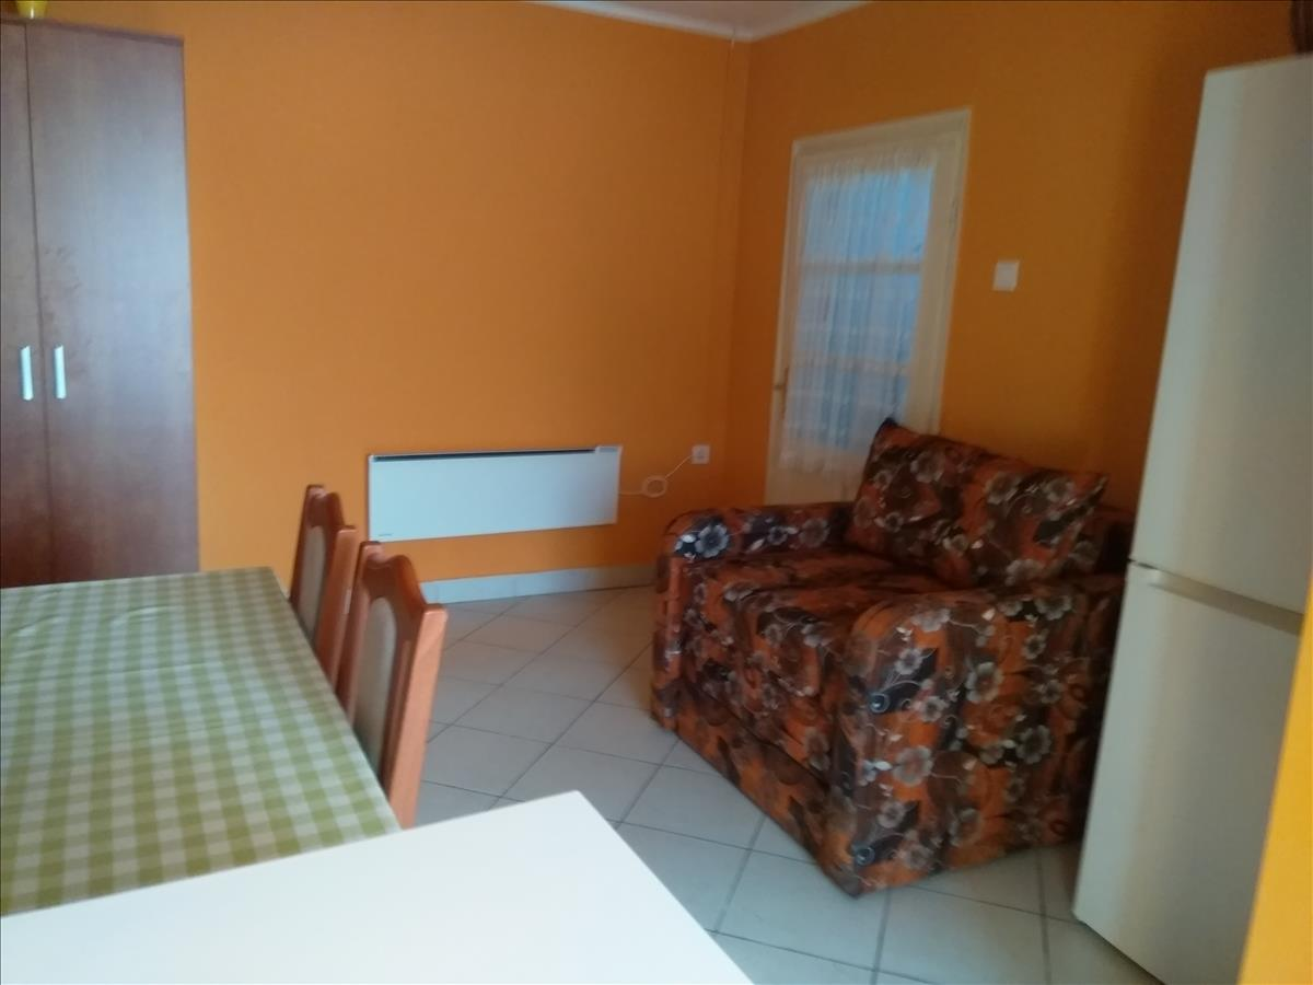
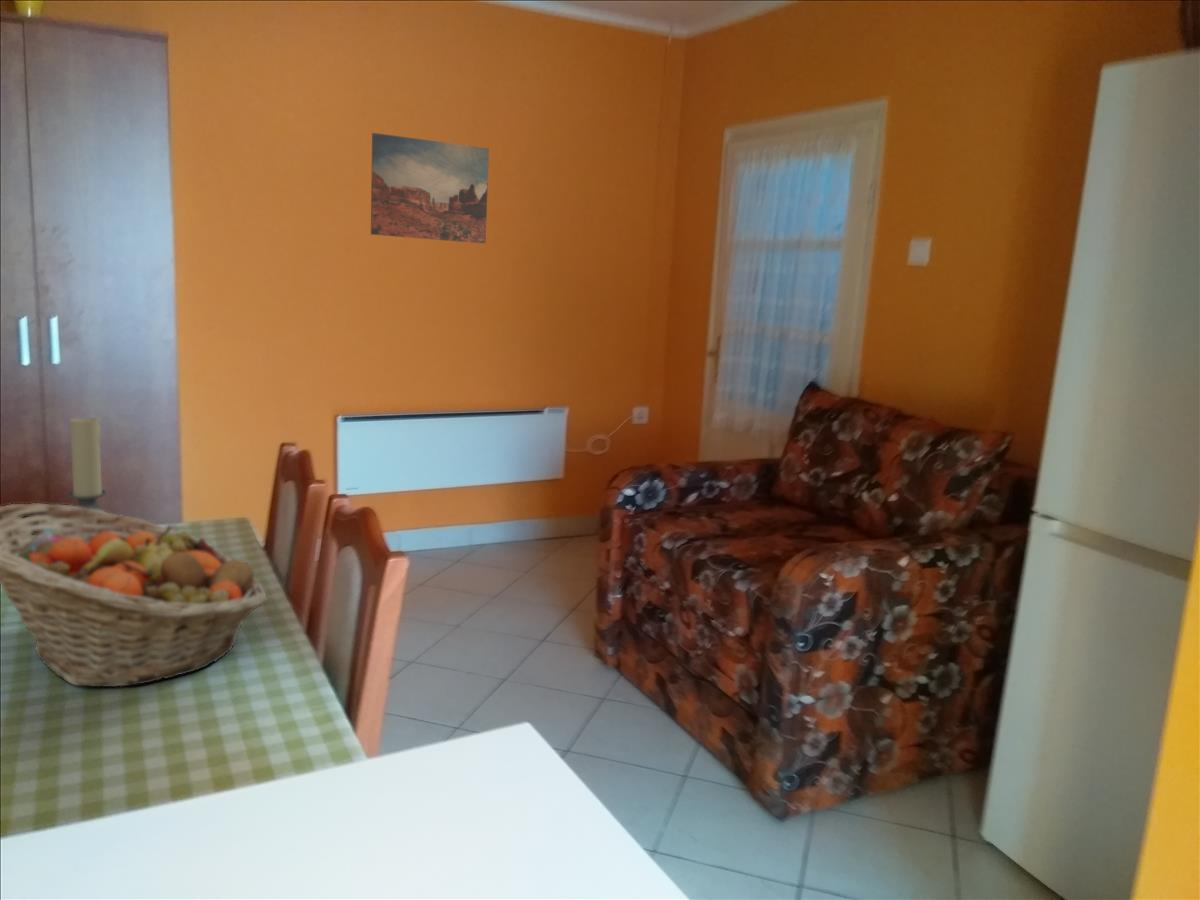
+ fruit basket [0,502,268,688]
+ candle holder [67,415,107,512]
+ wall art [370,132,490,245]
